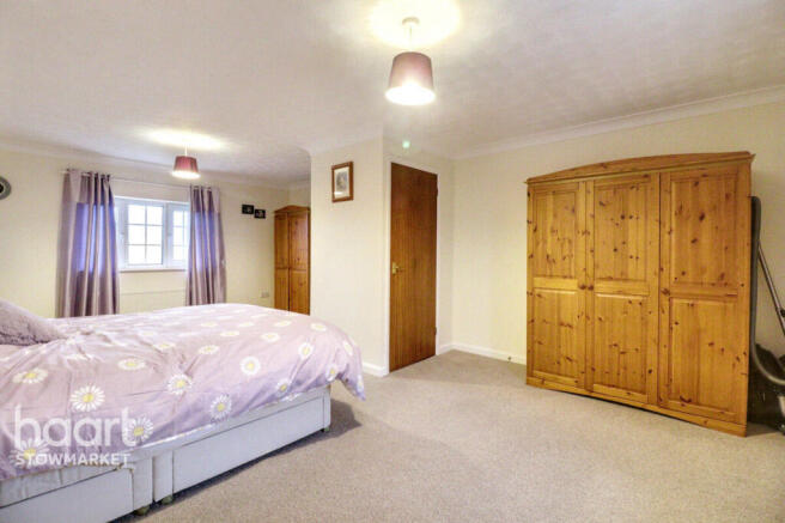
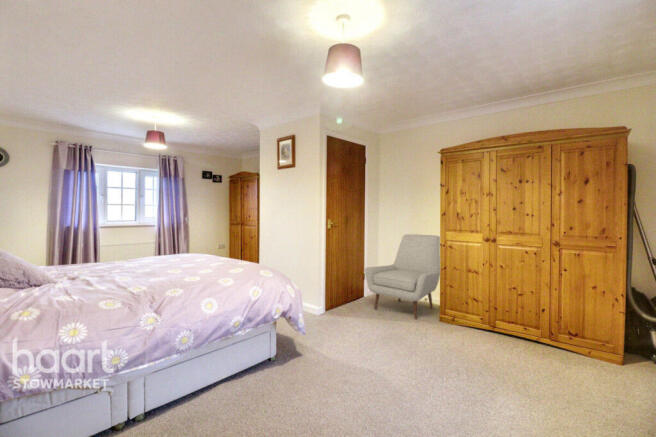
+ chair [364,233,441,320]
